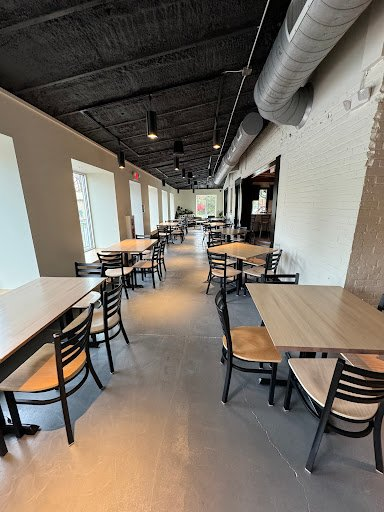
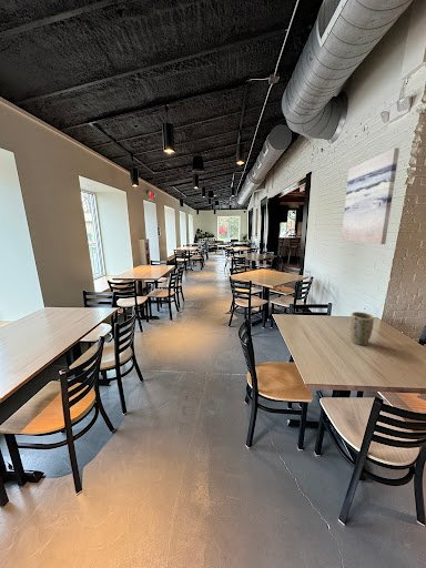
+ wall art [341,146,400,245]
+ plant pot [348,311,375,346]
